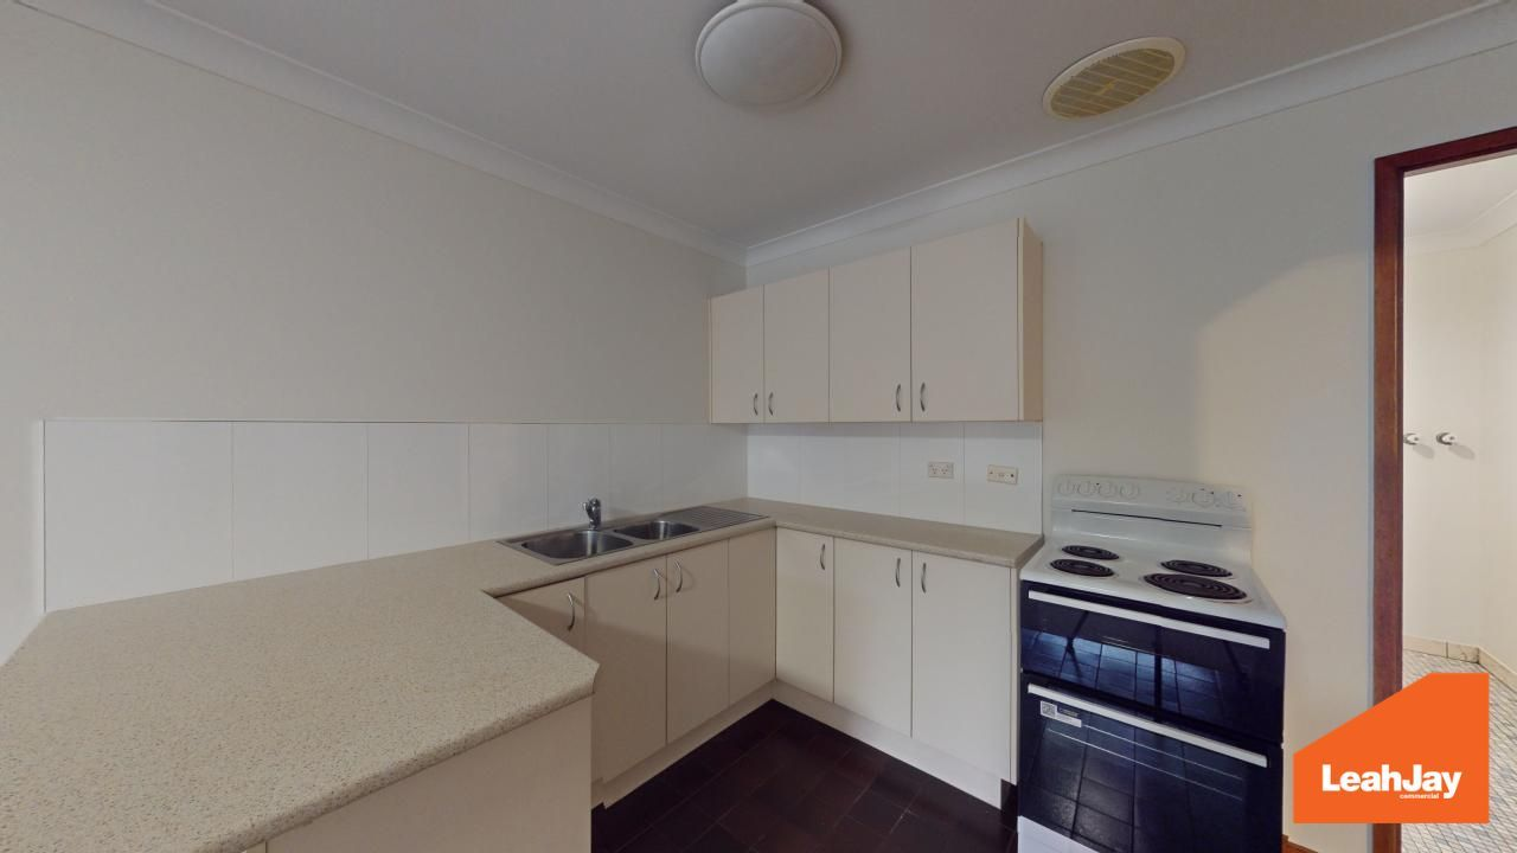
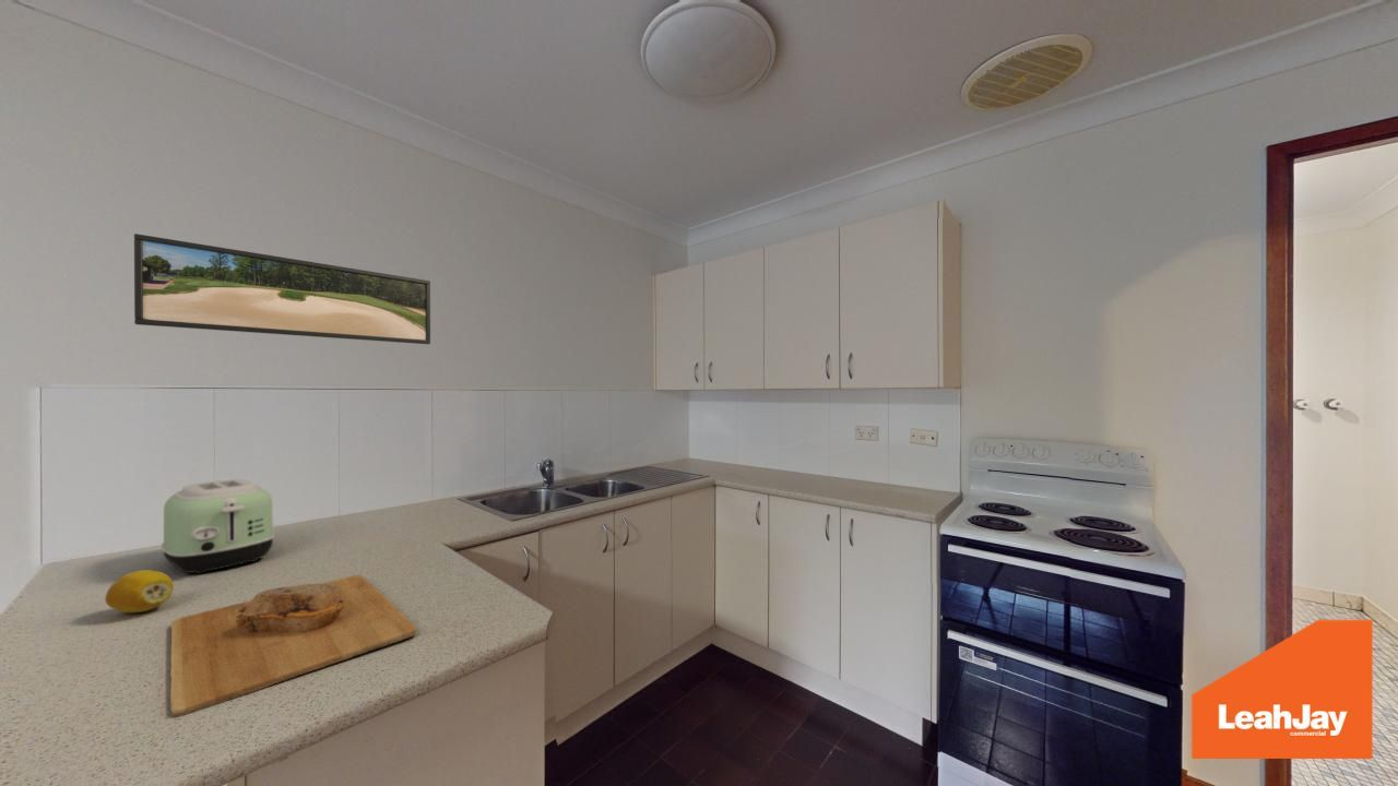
+ cutting board [169,574,417,718]
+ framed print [133,233,431,345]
+ toaster [161,478,275,575]
+ fruit [104,569,175,614]
